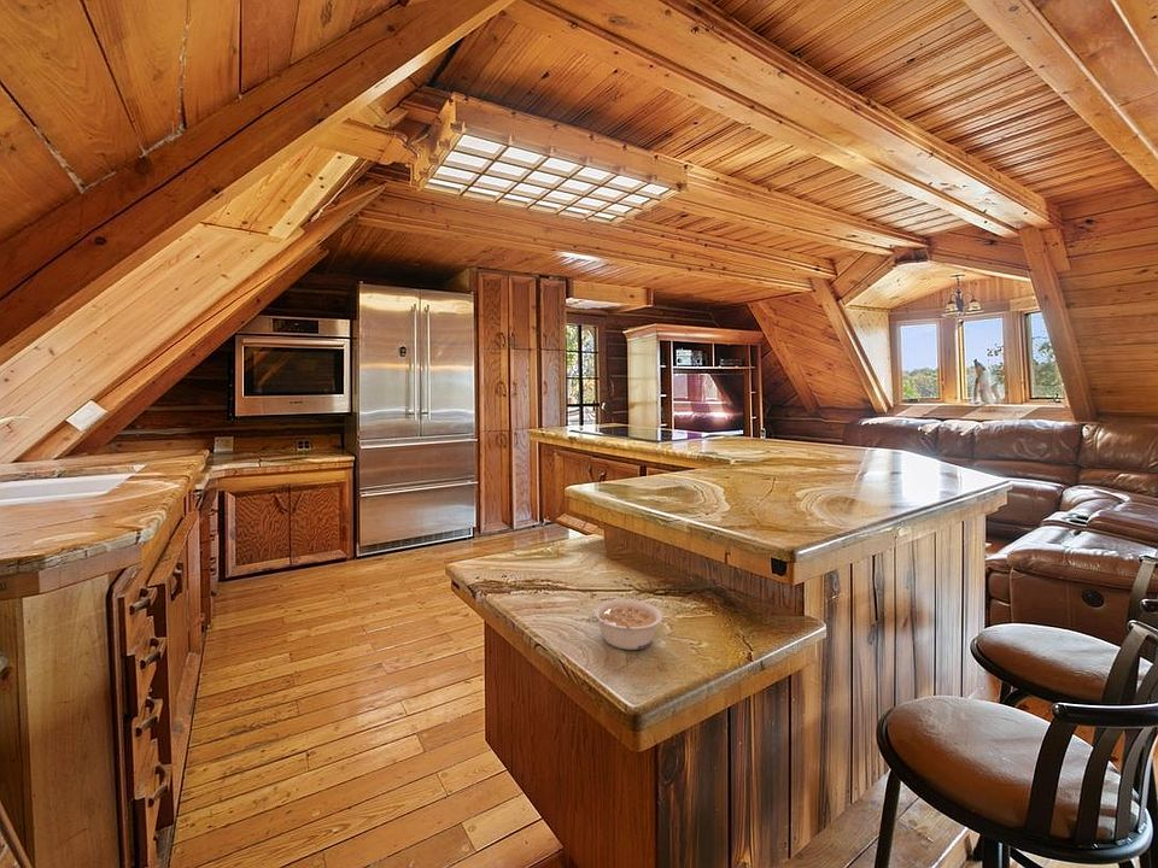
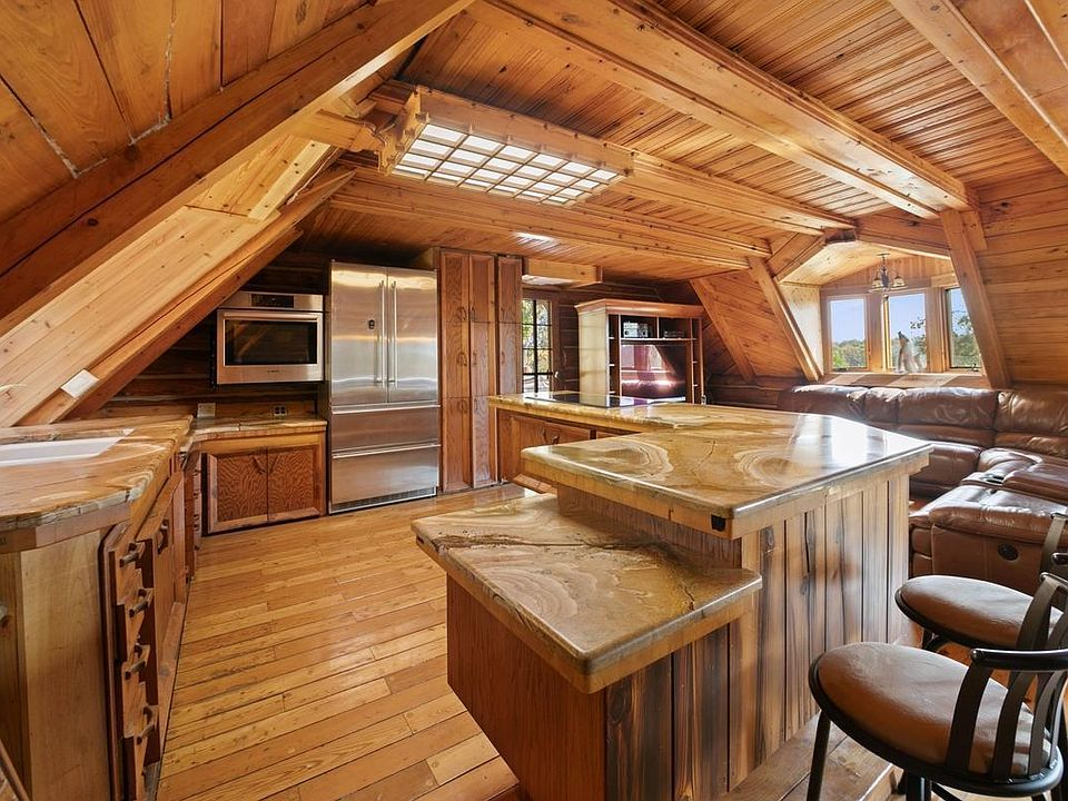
- legume [591,598,663,651]
